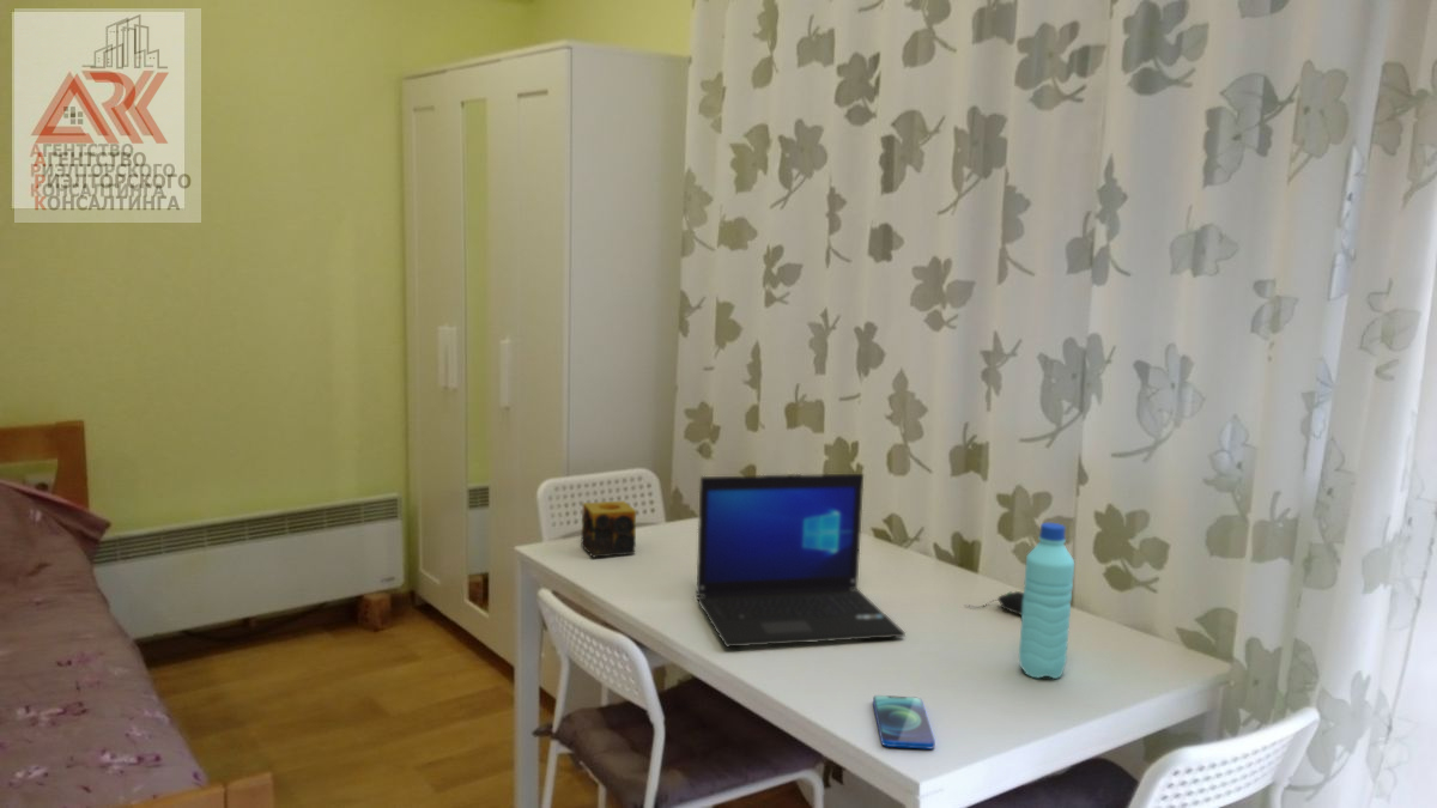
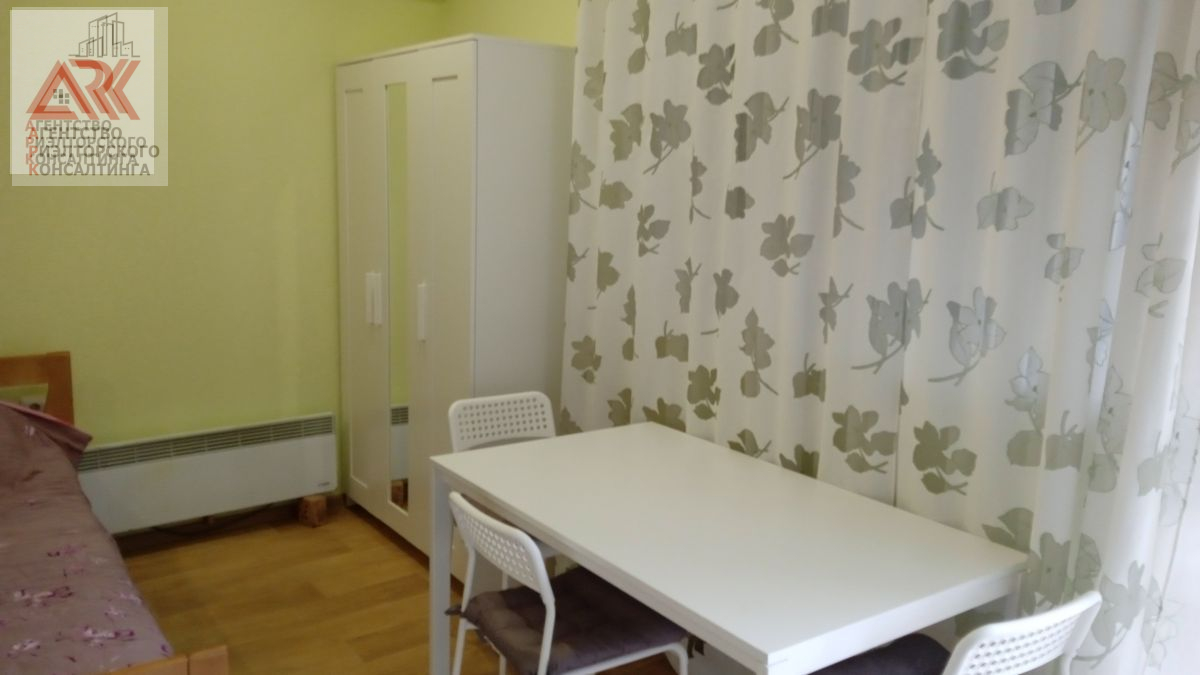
- smartphone [872,694,936,749]
- laptop [695,473,907,648]
- water bottle [1018,522,1075,680]
- computer mouse [964,590,1024,616]
- candle [580,500,637,559]
